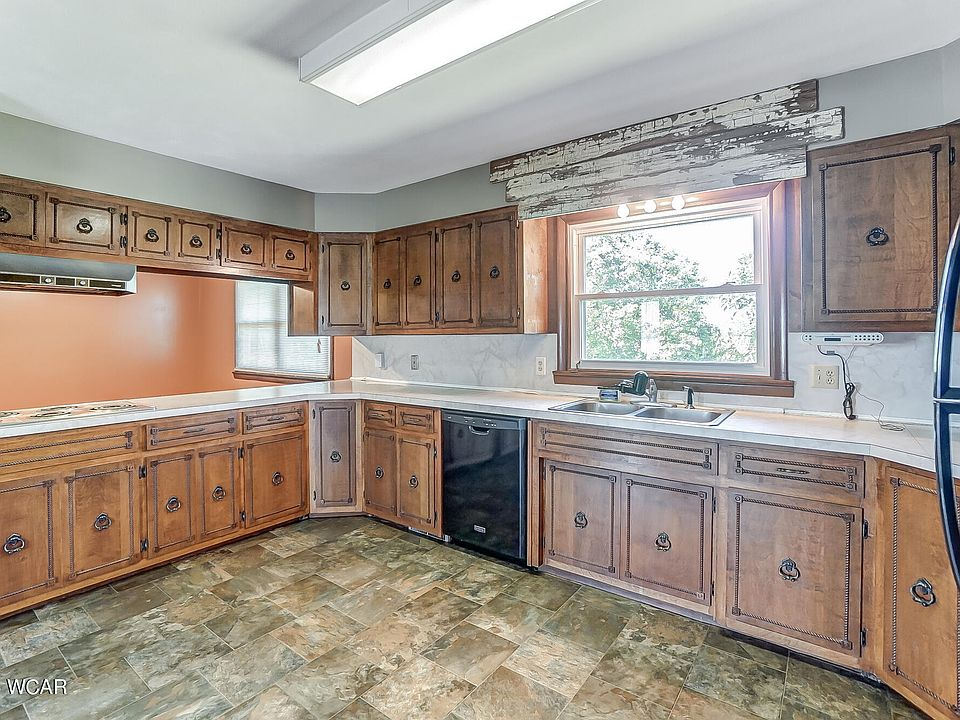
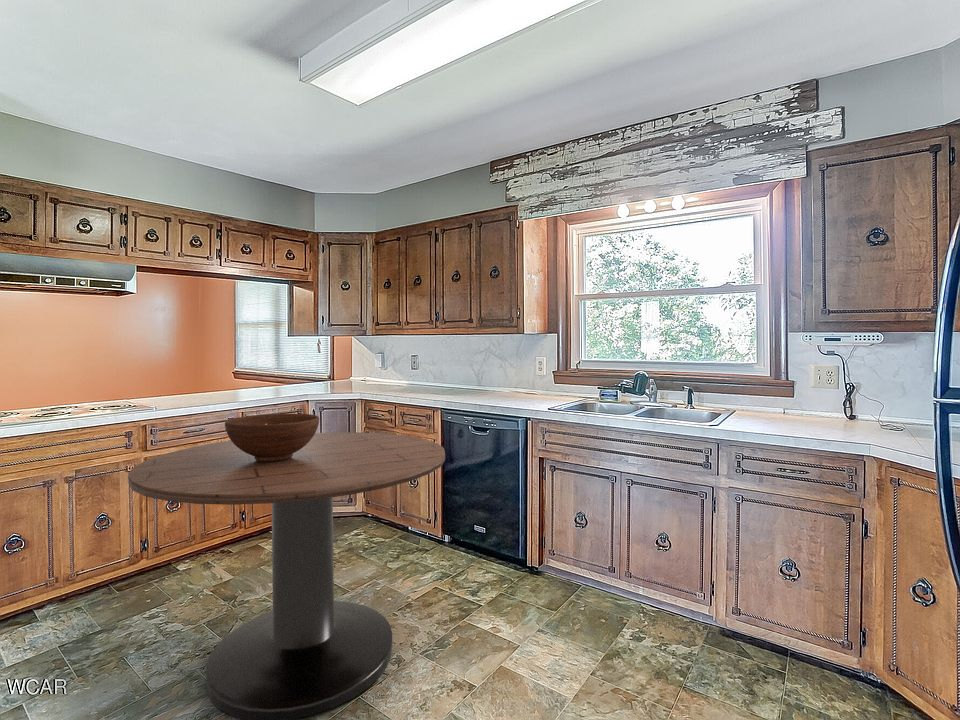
+ fruit bowl [224,413,320,462]
+ dining table [127,431,446,720]
